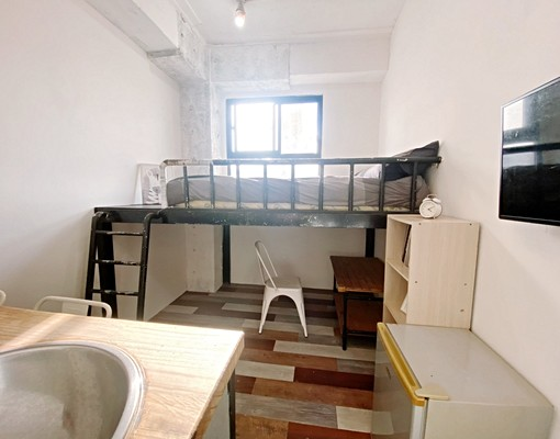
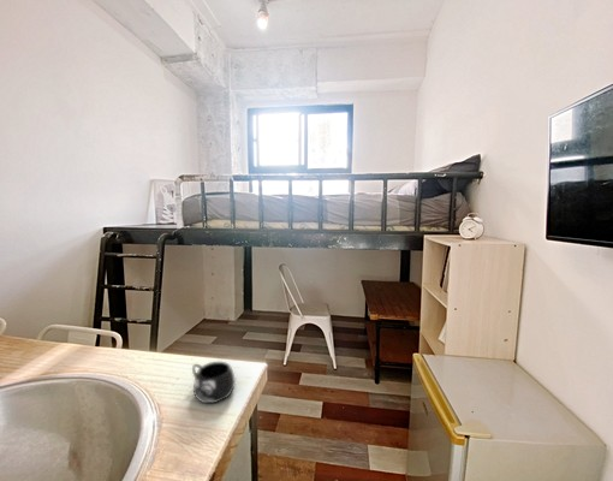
+ mug [191,361,237,404]
